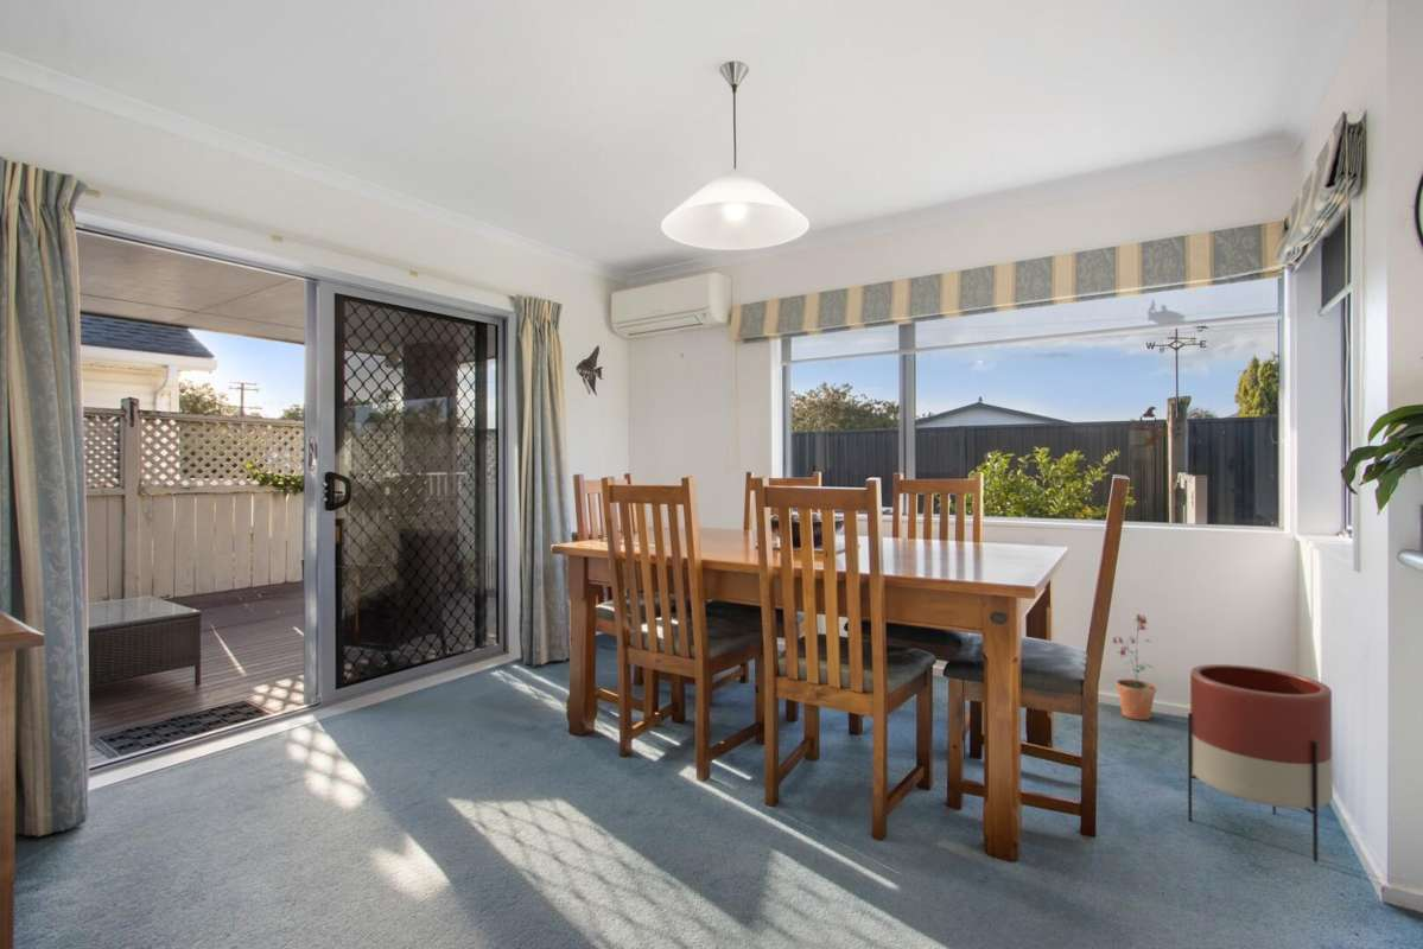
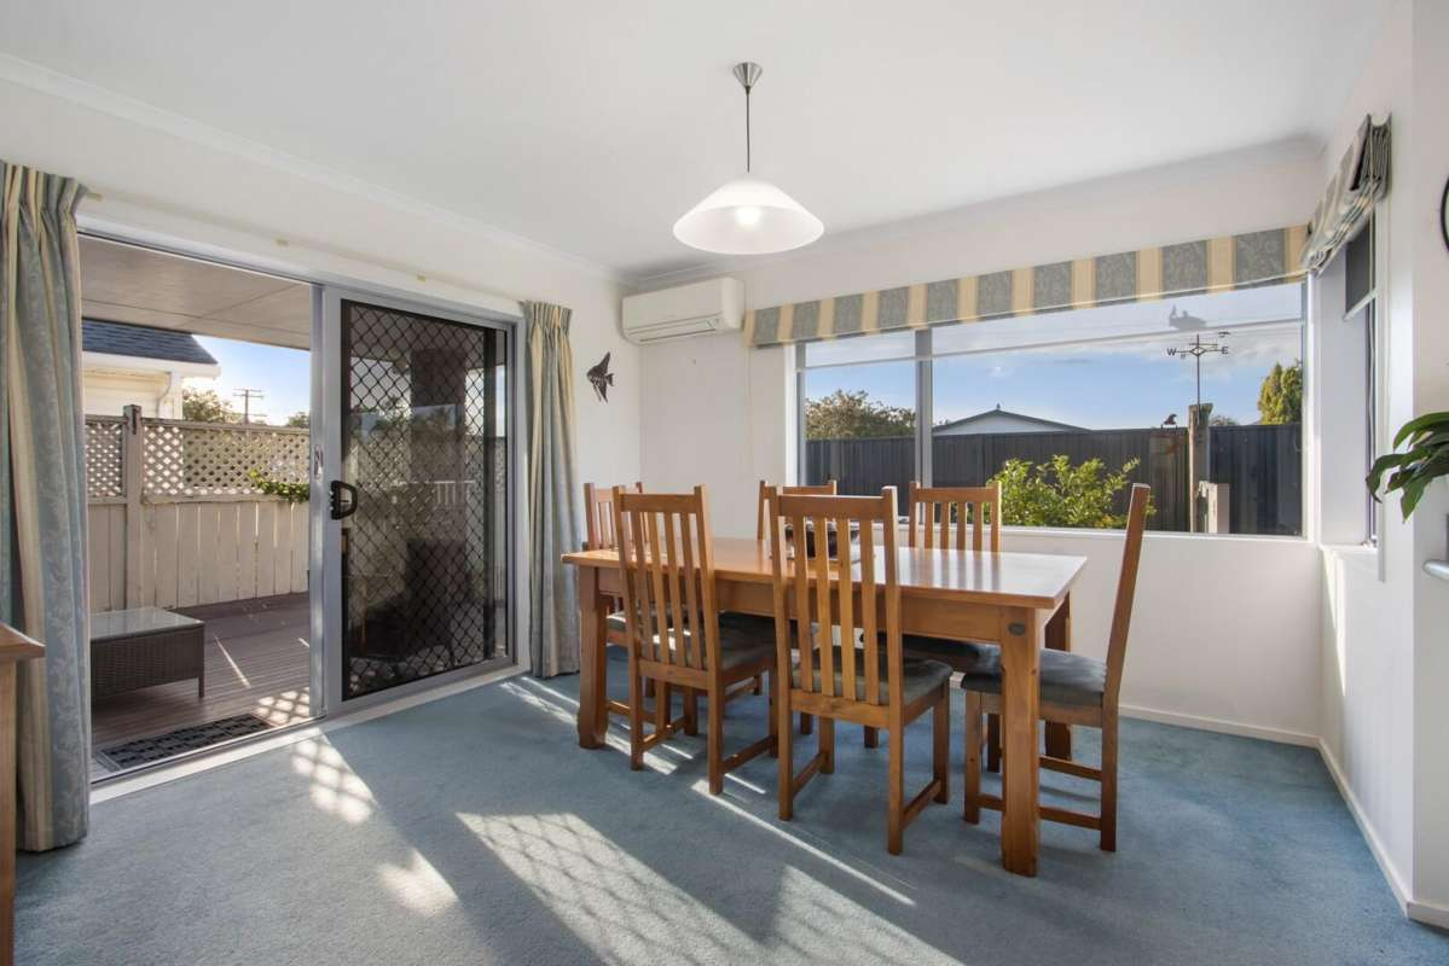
- potted plant [1111,613,1157,721]
- planter [1187,663,1334,864]
